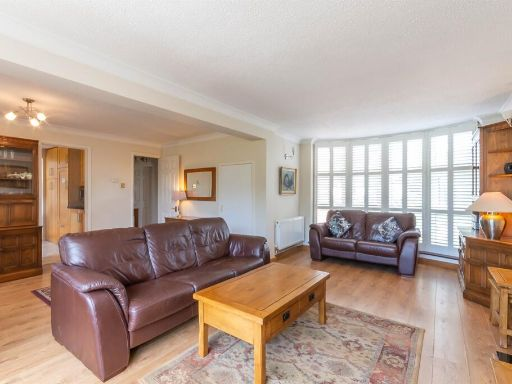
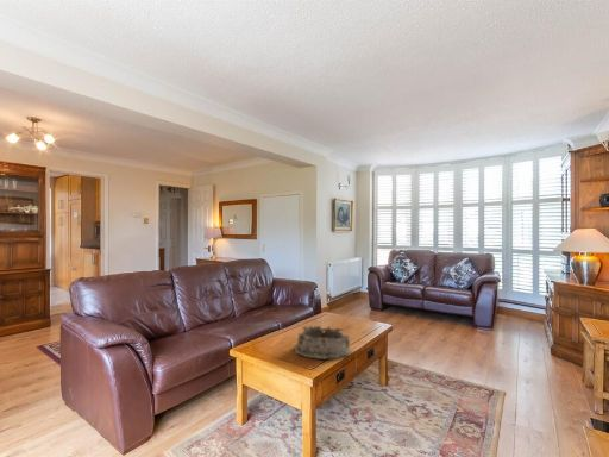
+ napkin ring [294,325,352,361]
